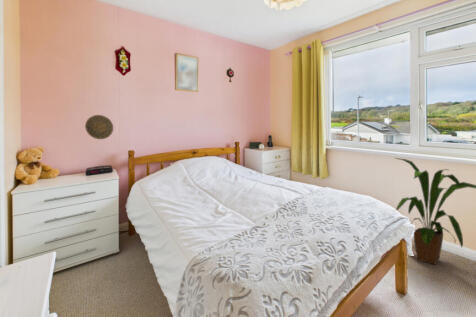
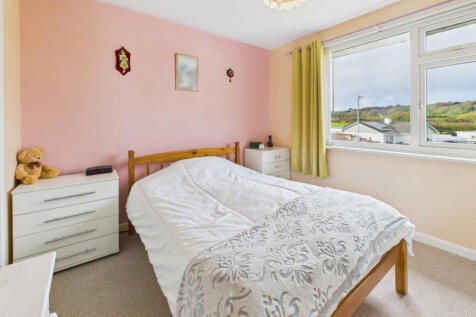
- house plant [394,157,476,265]
- decorative plate [84,114,114,140]
